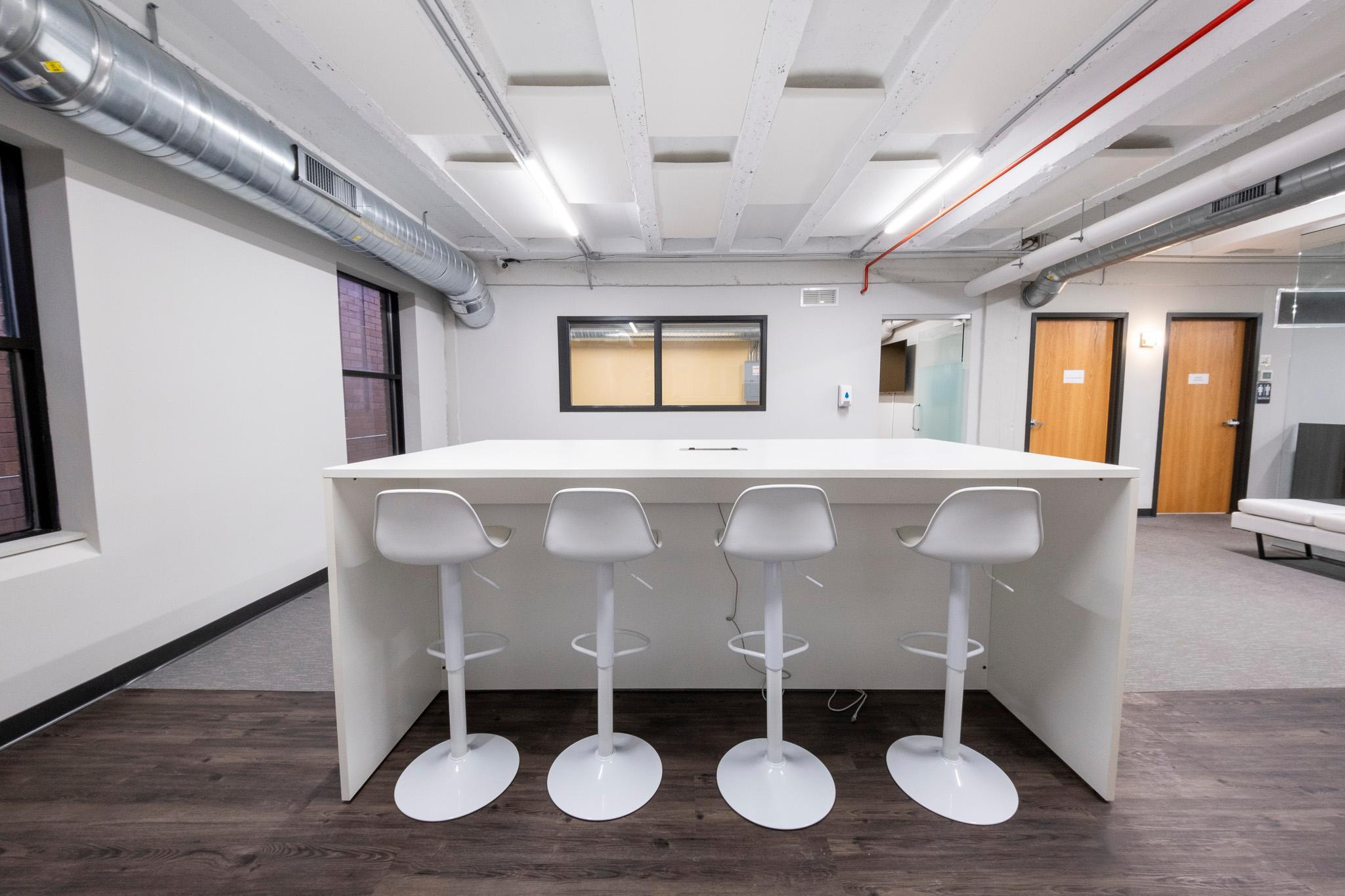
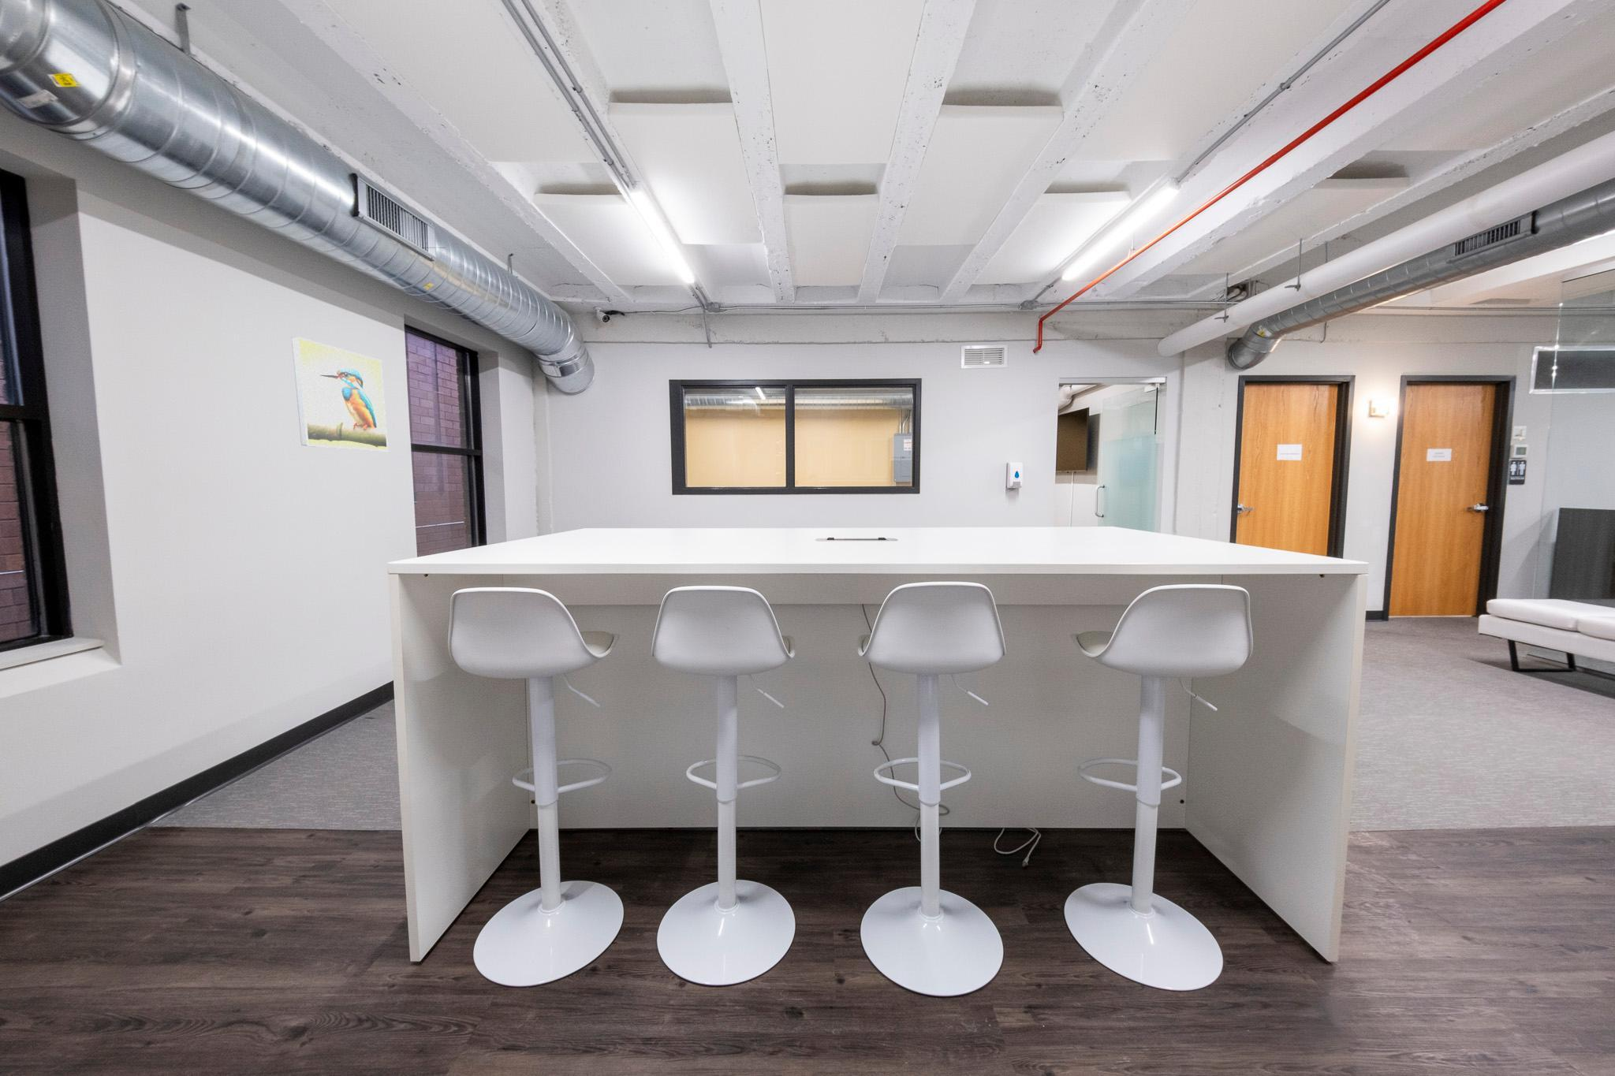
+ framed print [291,336,389,452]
